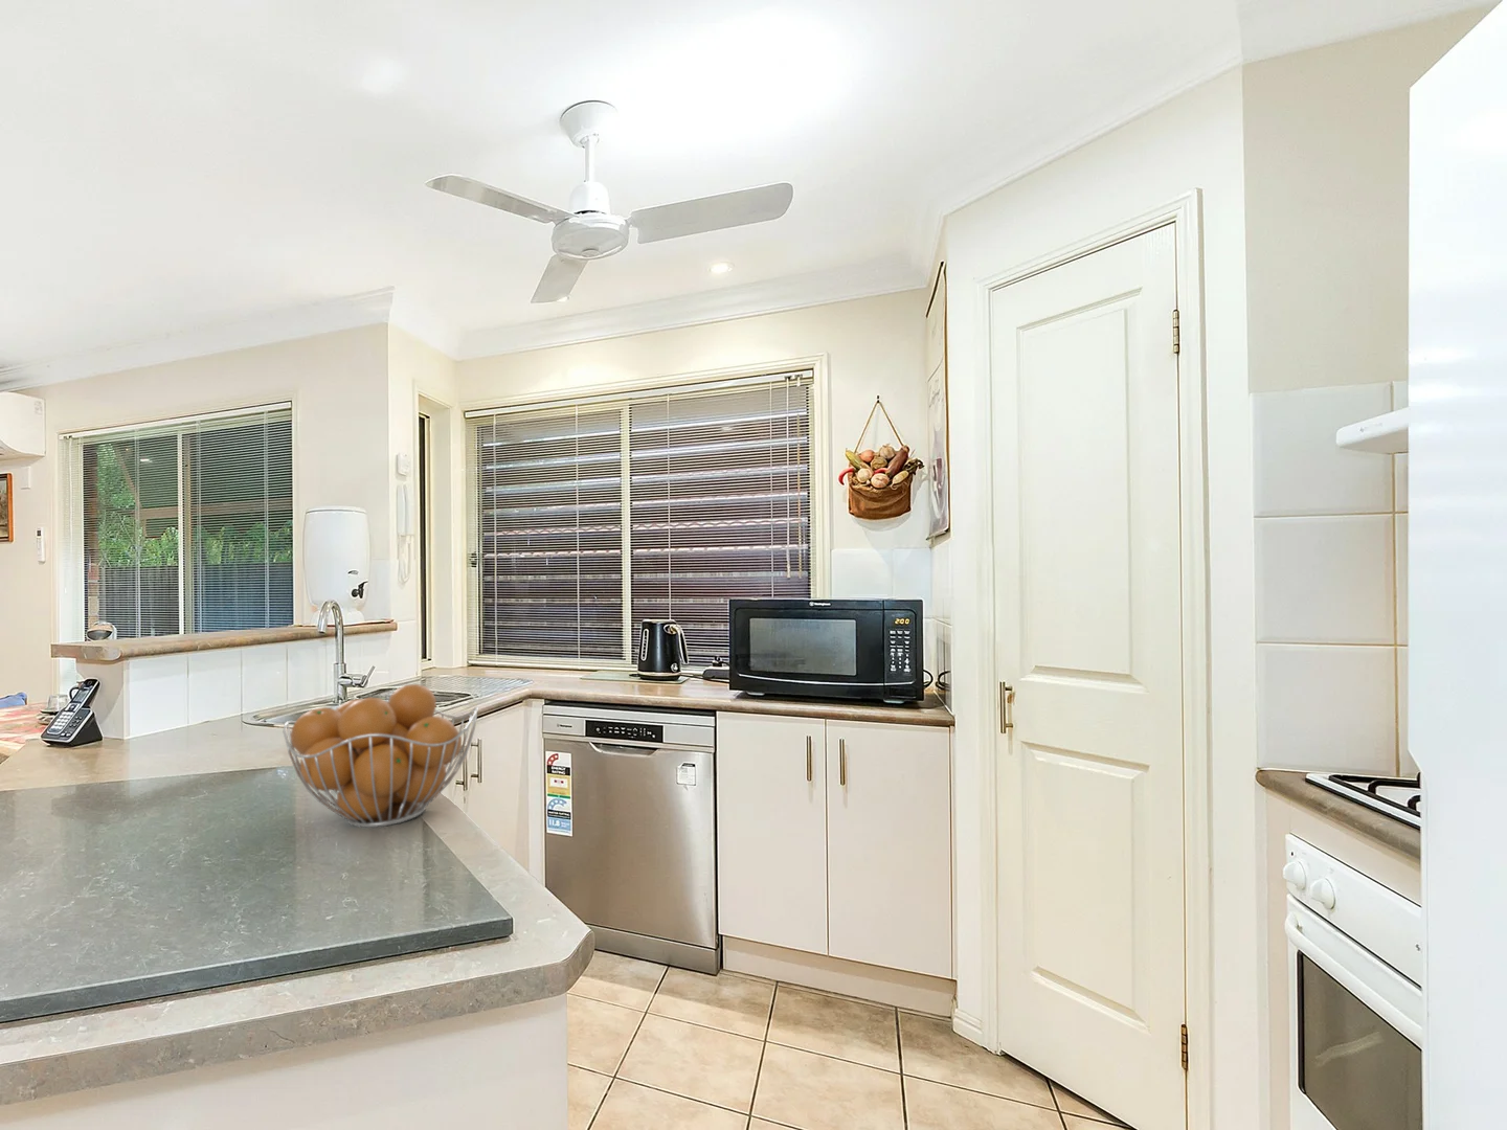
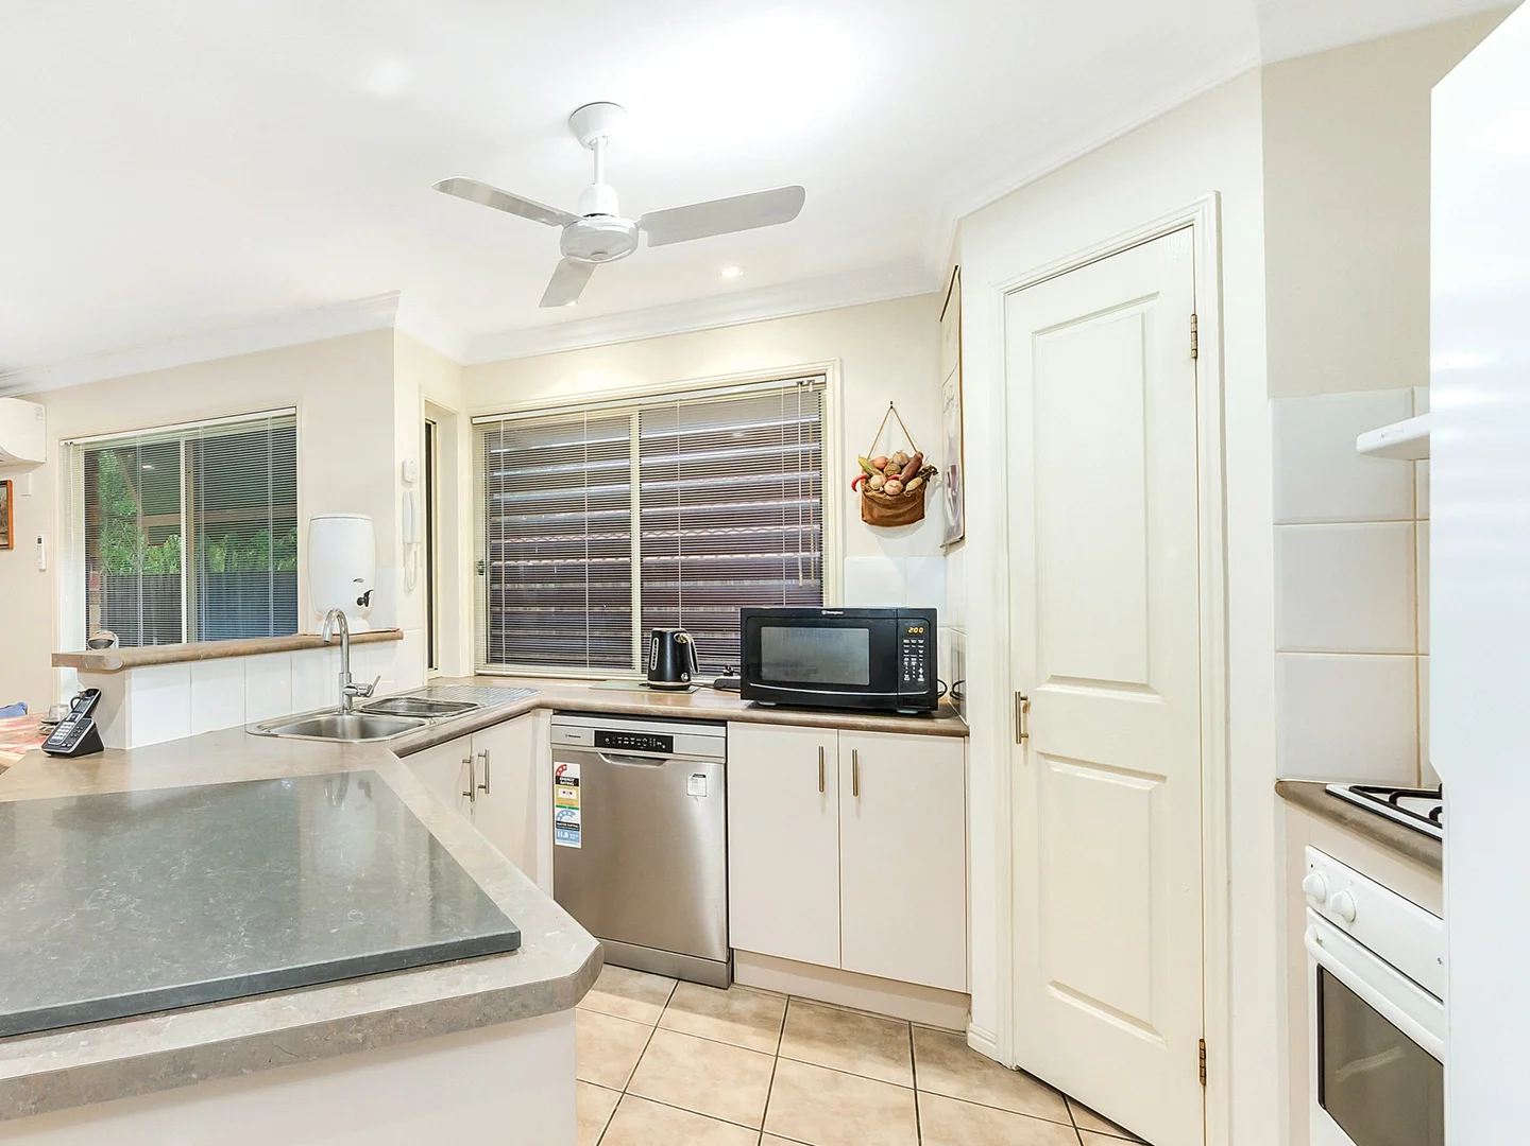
- fruit basket [282,684,479,829]
